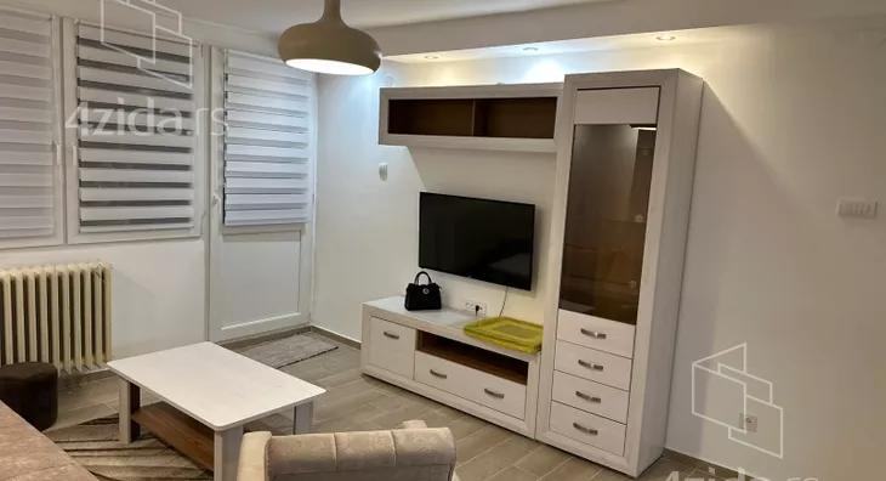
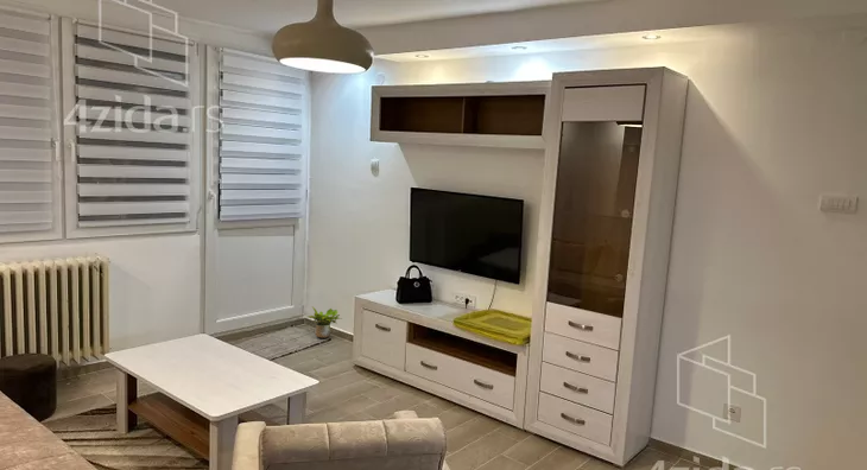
+ potted plant [308,305,343,339]
